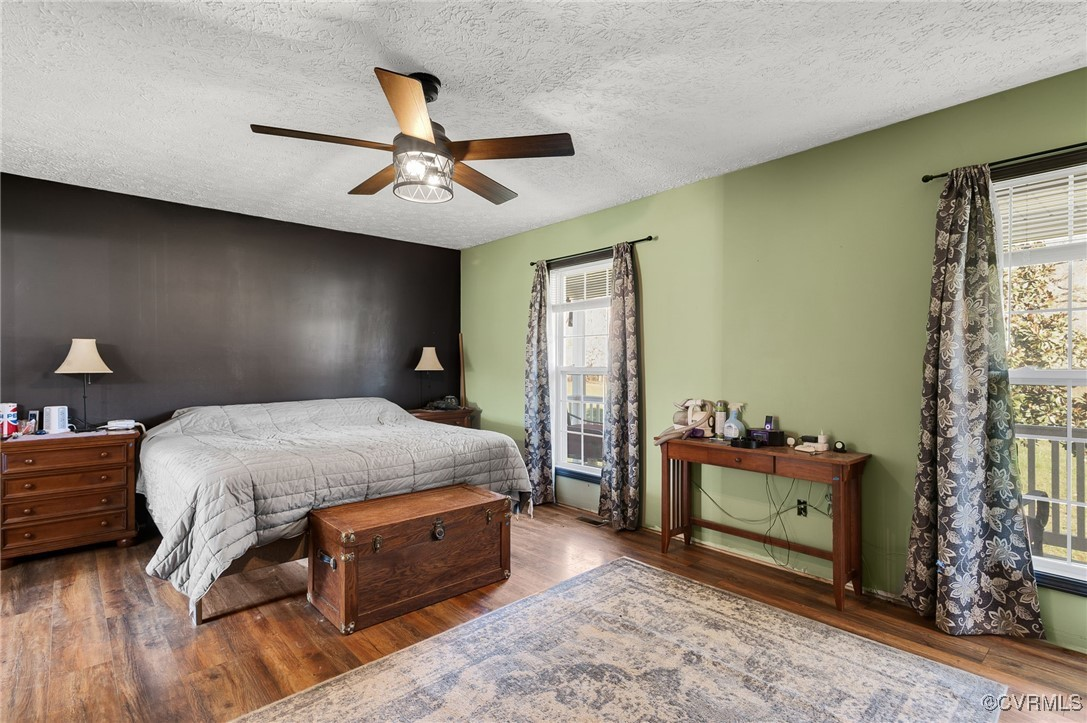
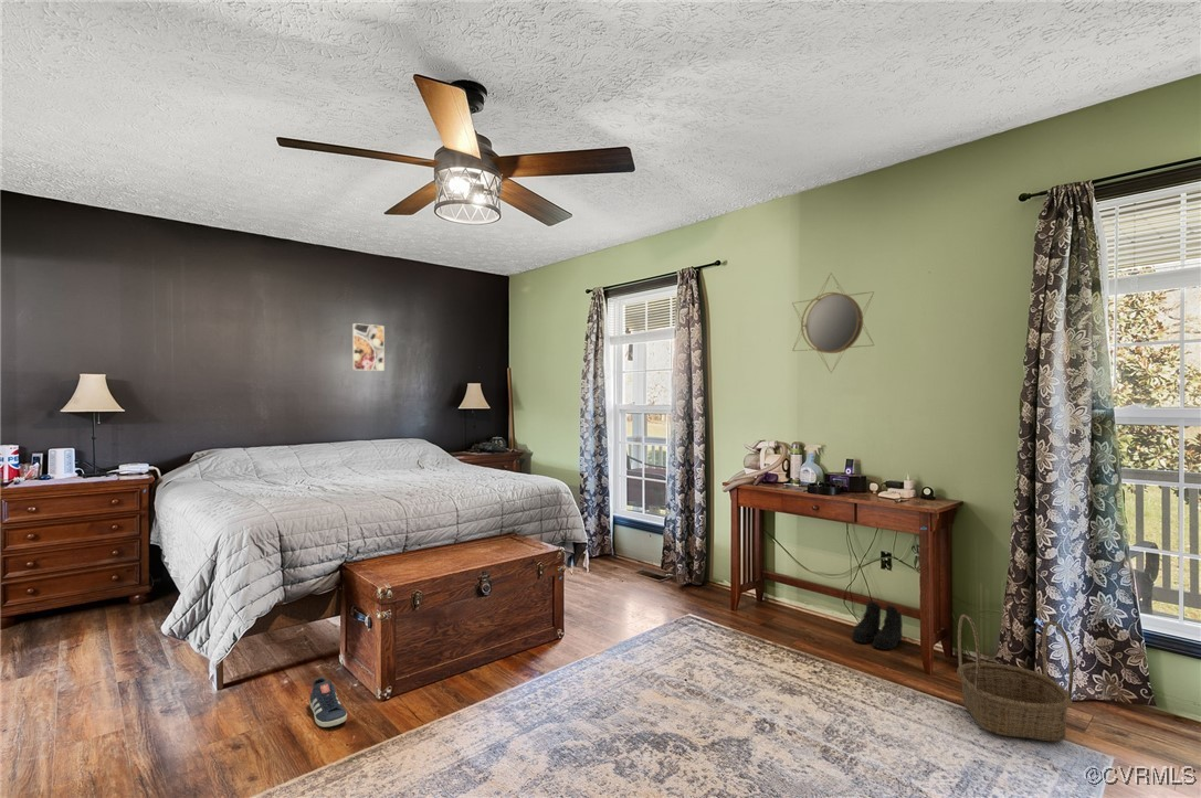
+ basket [956,614,1074,743]
+ boots [851,599,904,651]
+ home mirror [791,272,875,374]
+ sneaker [309,677,348,728]
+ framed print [351,322,386,372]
